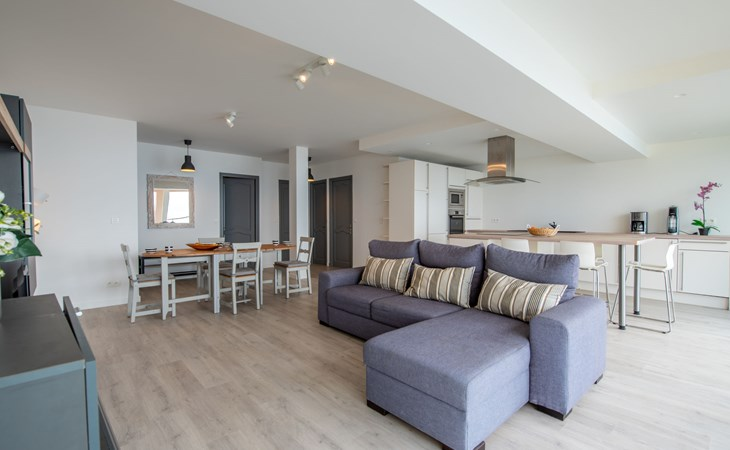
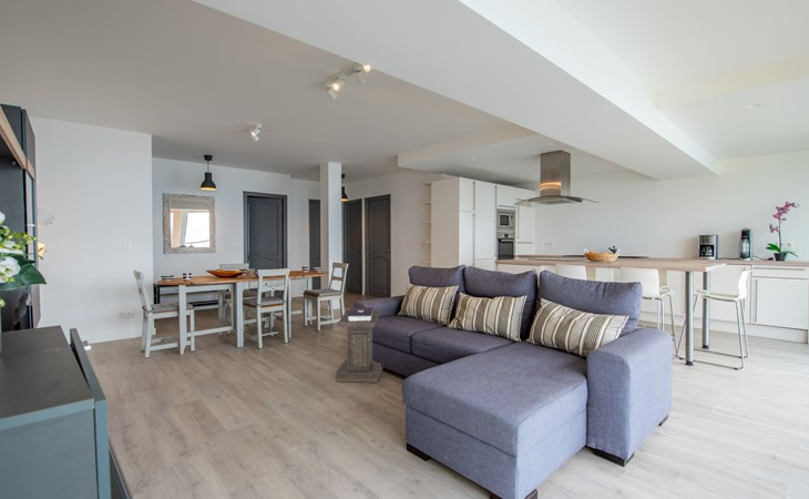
+ lectern [335,306,383,384]
